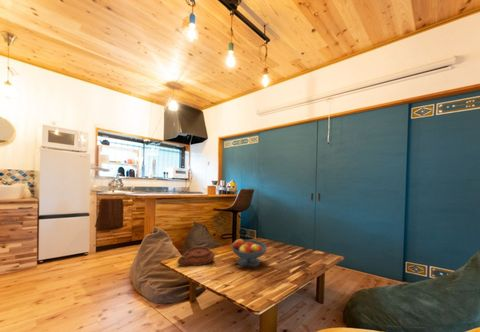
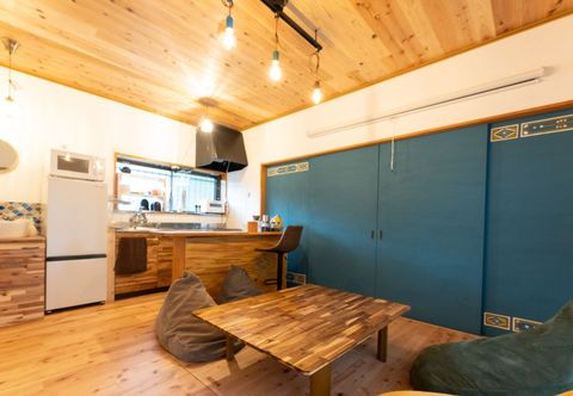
- fruit bowl [230,238,268,268]
- plate [176,246,216,268]
